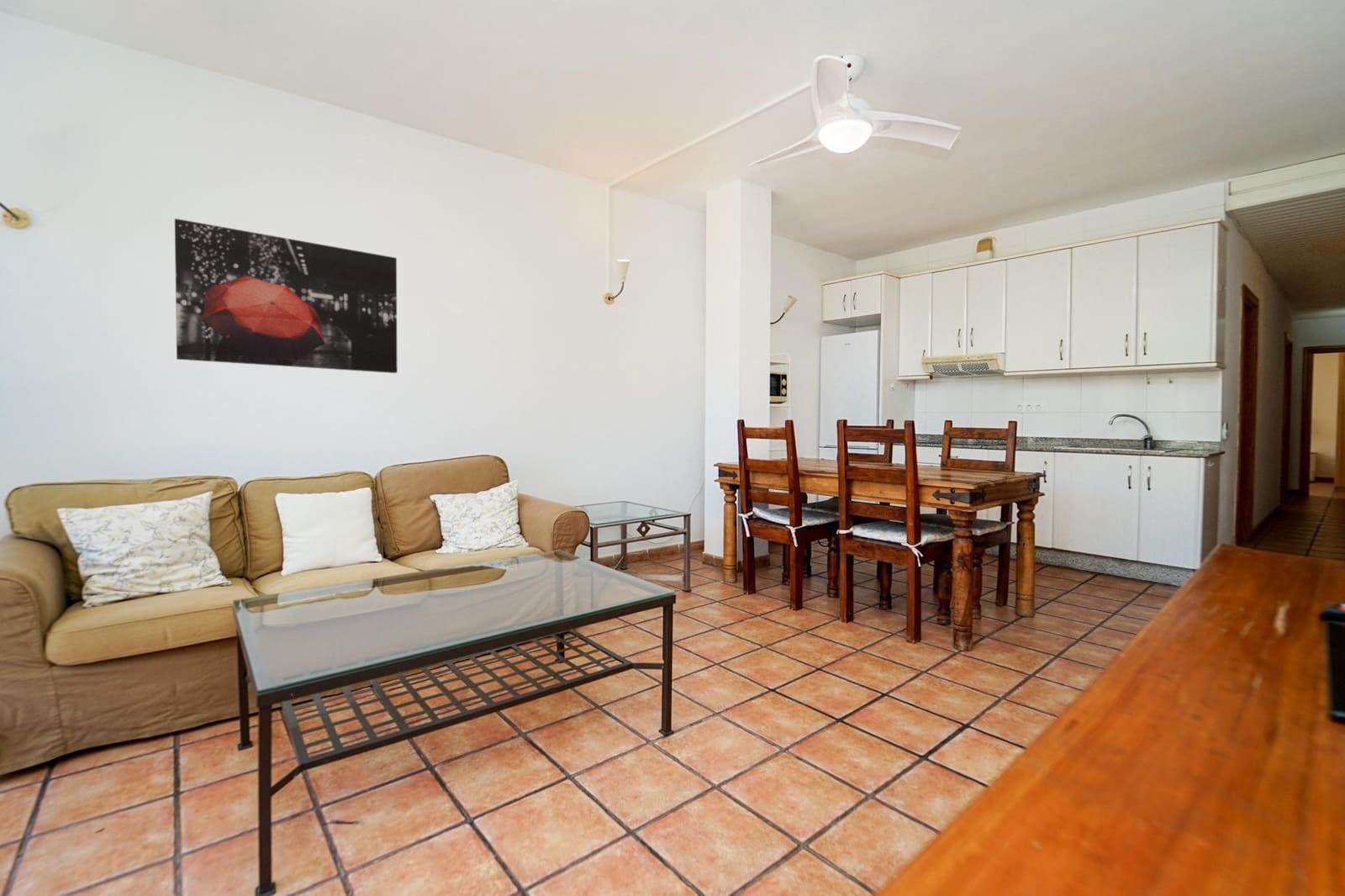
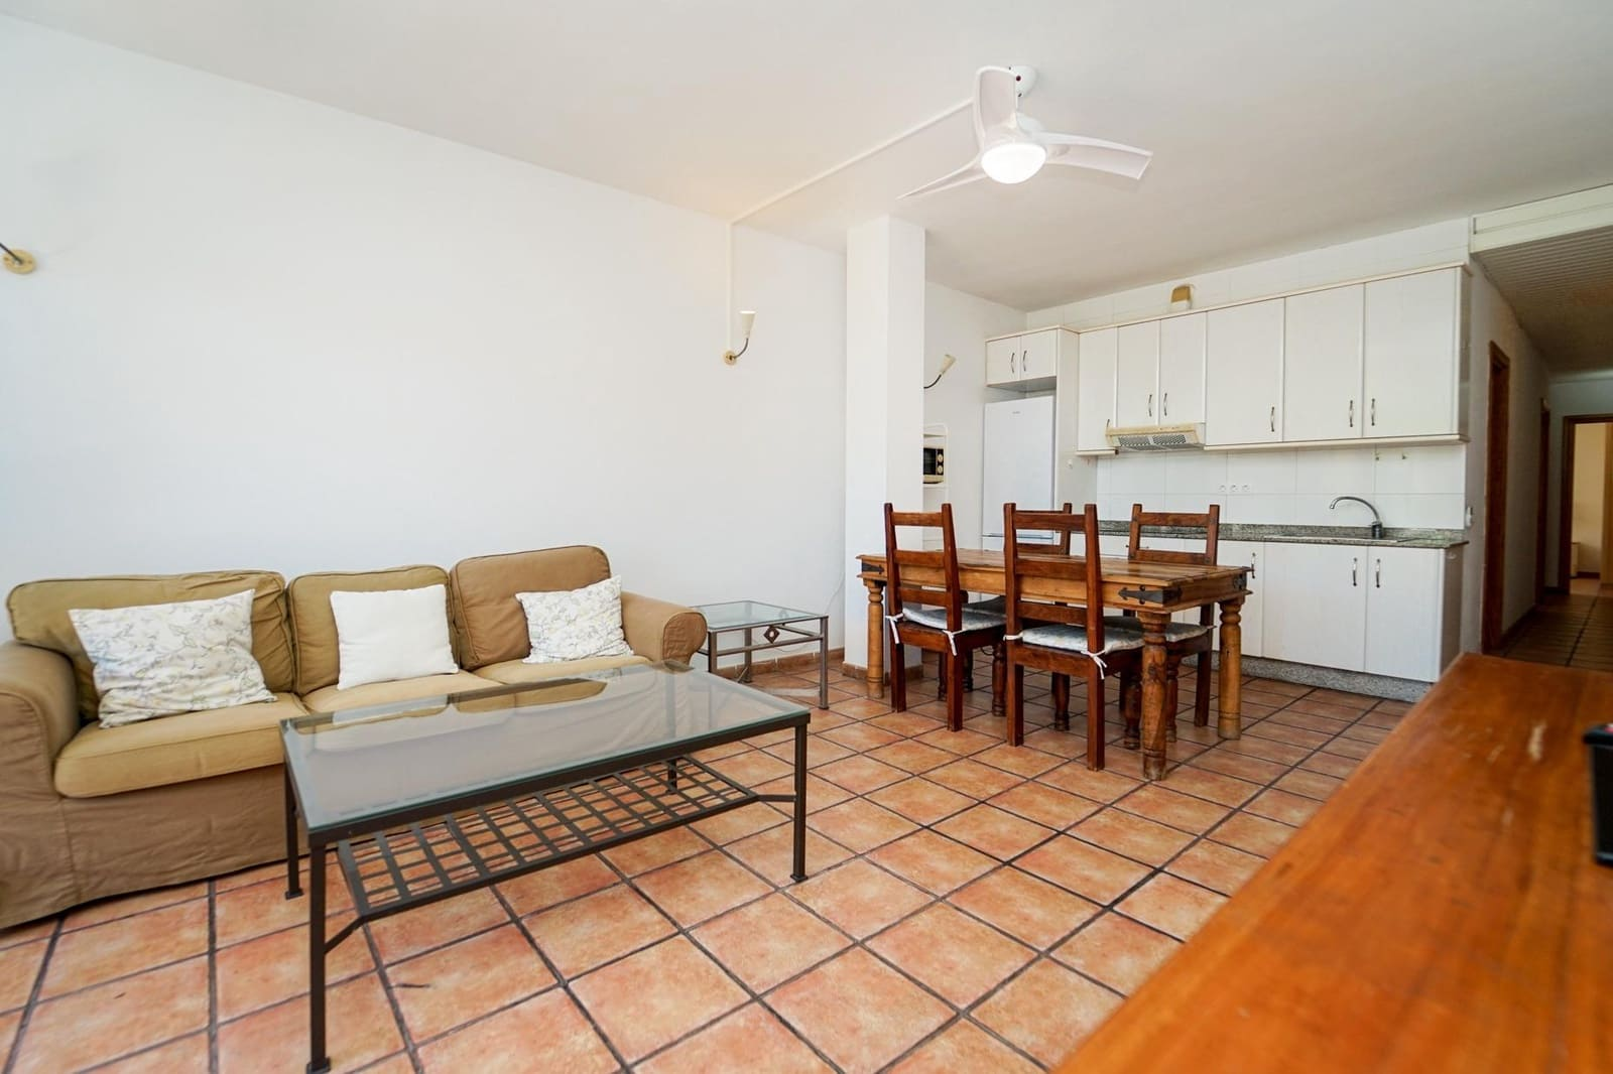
- wall art [174,218,398,374]
